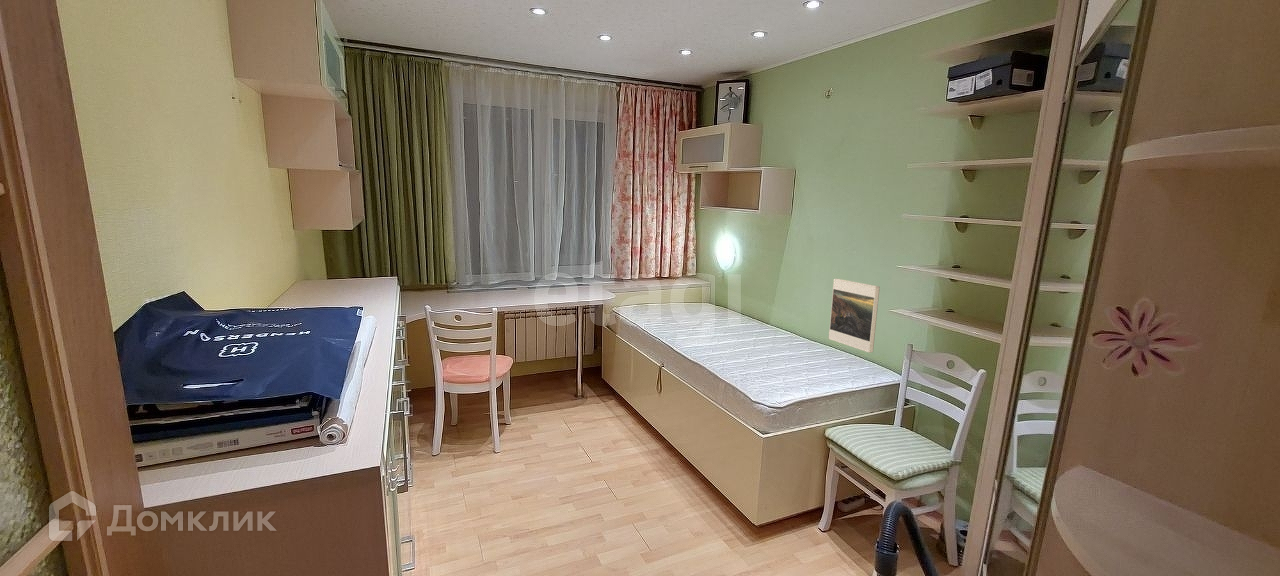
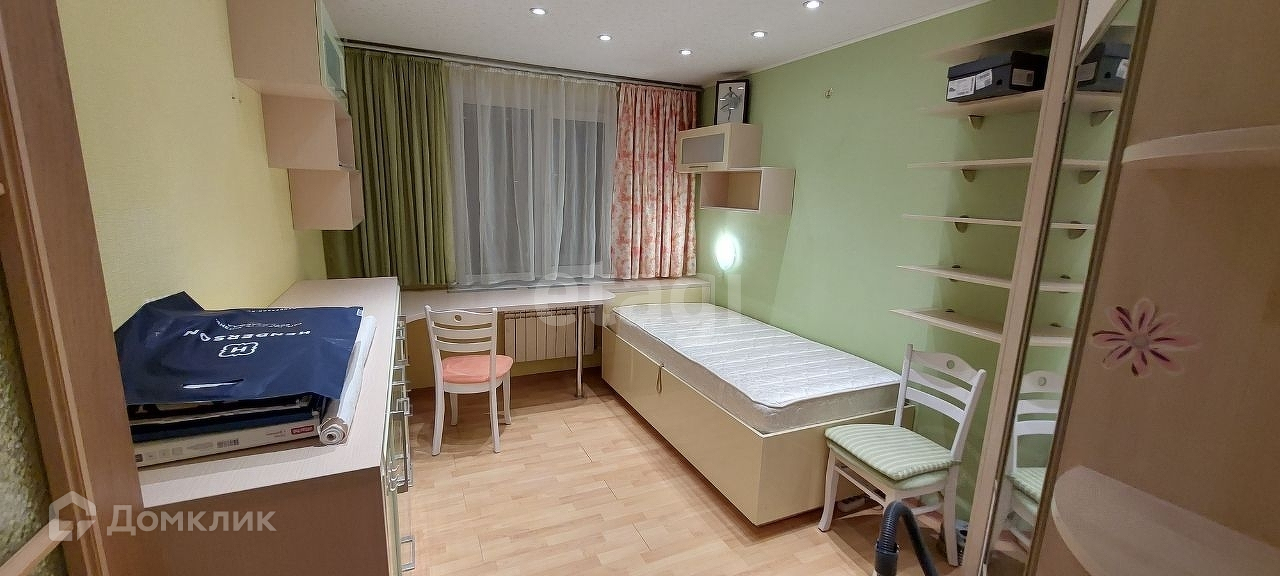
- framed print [828,278,881,354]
